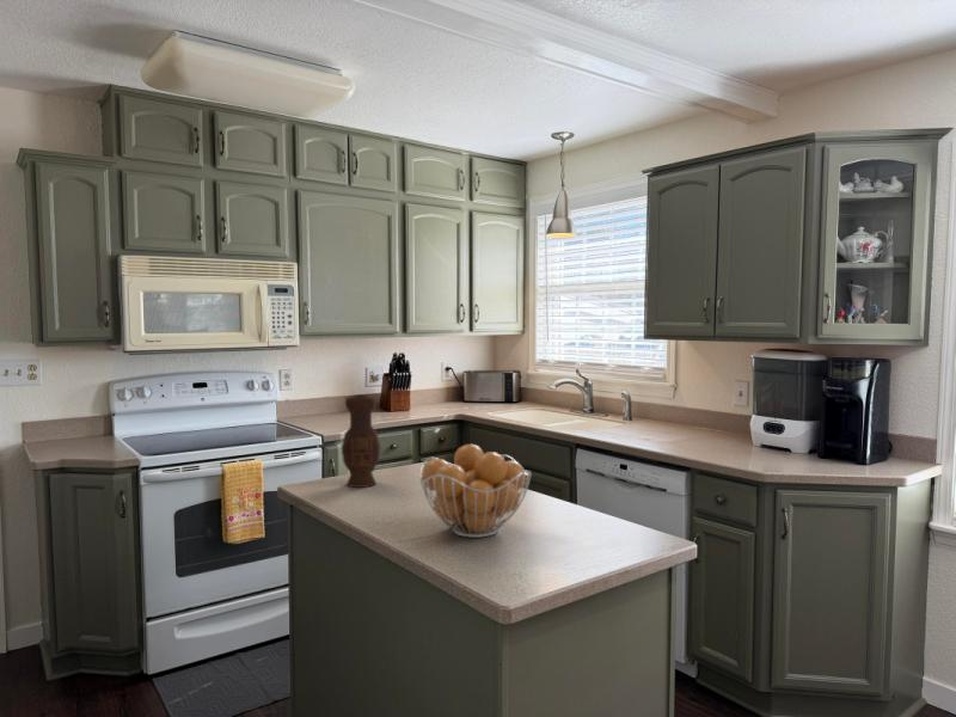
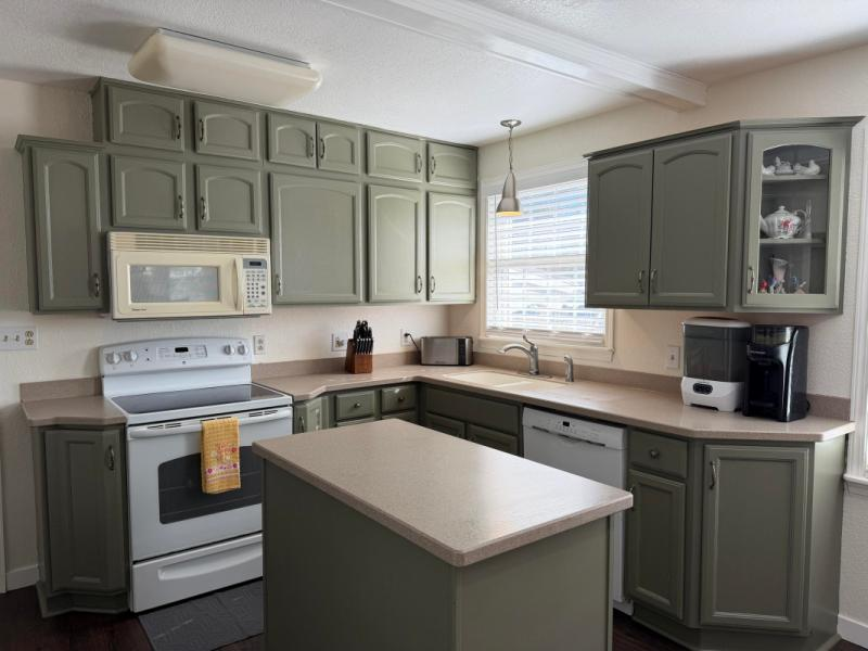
- vase [341,394,382,489]
- fruit basket [418,443,532,539]
